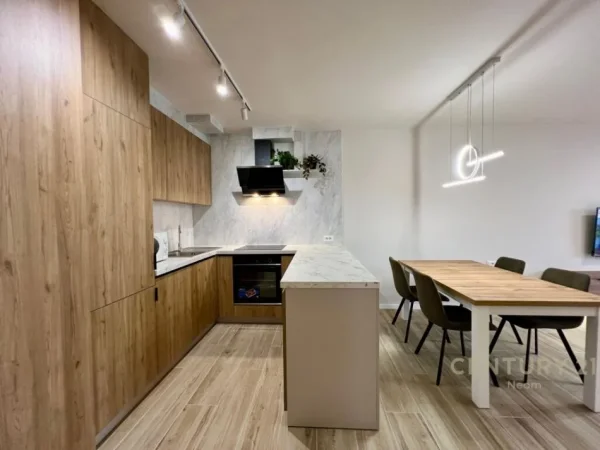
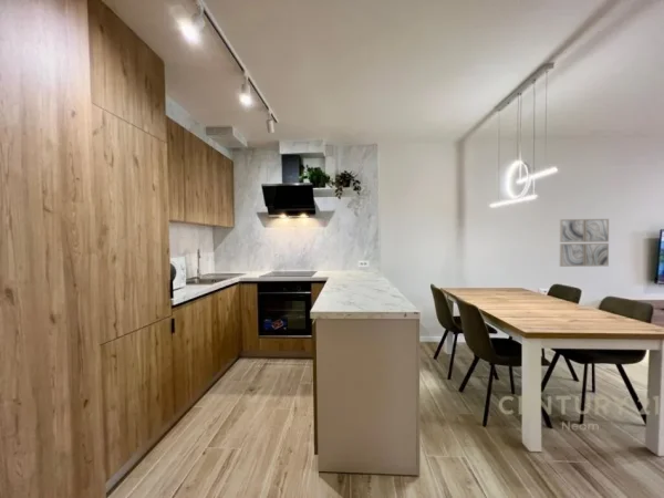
+ wall art [559,218,610,268]
